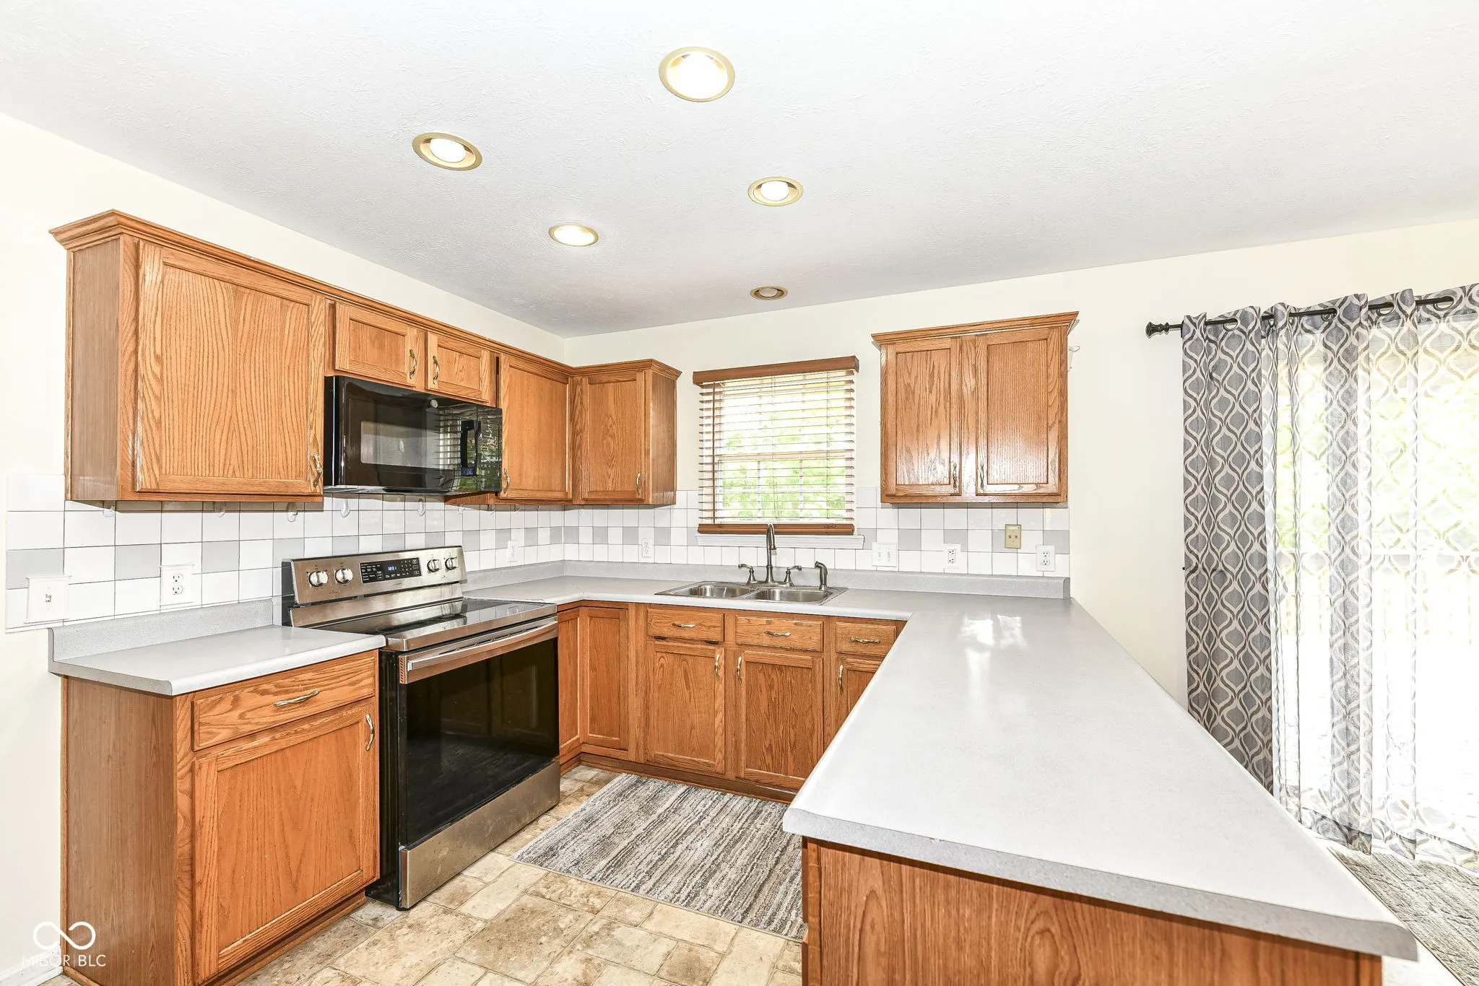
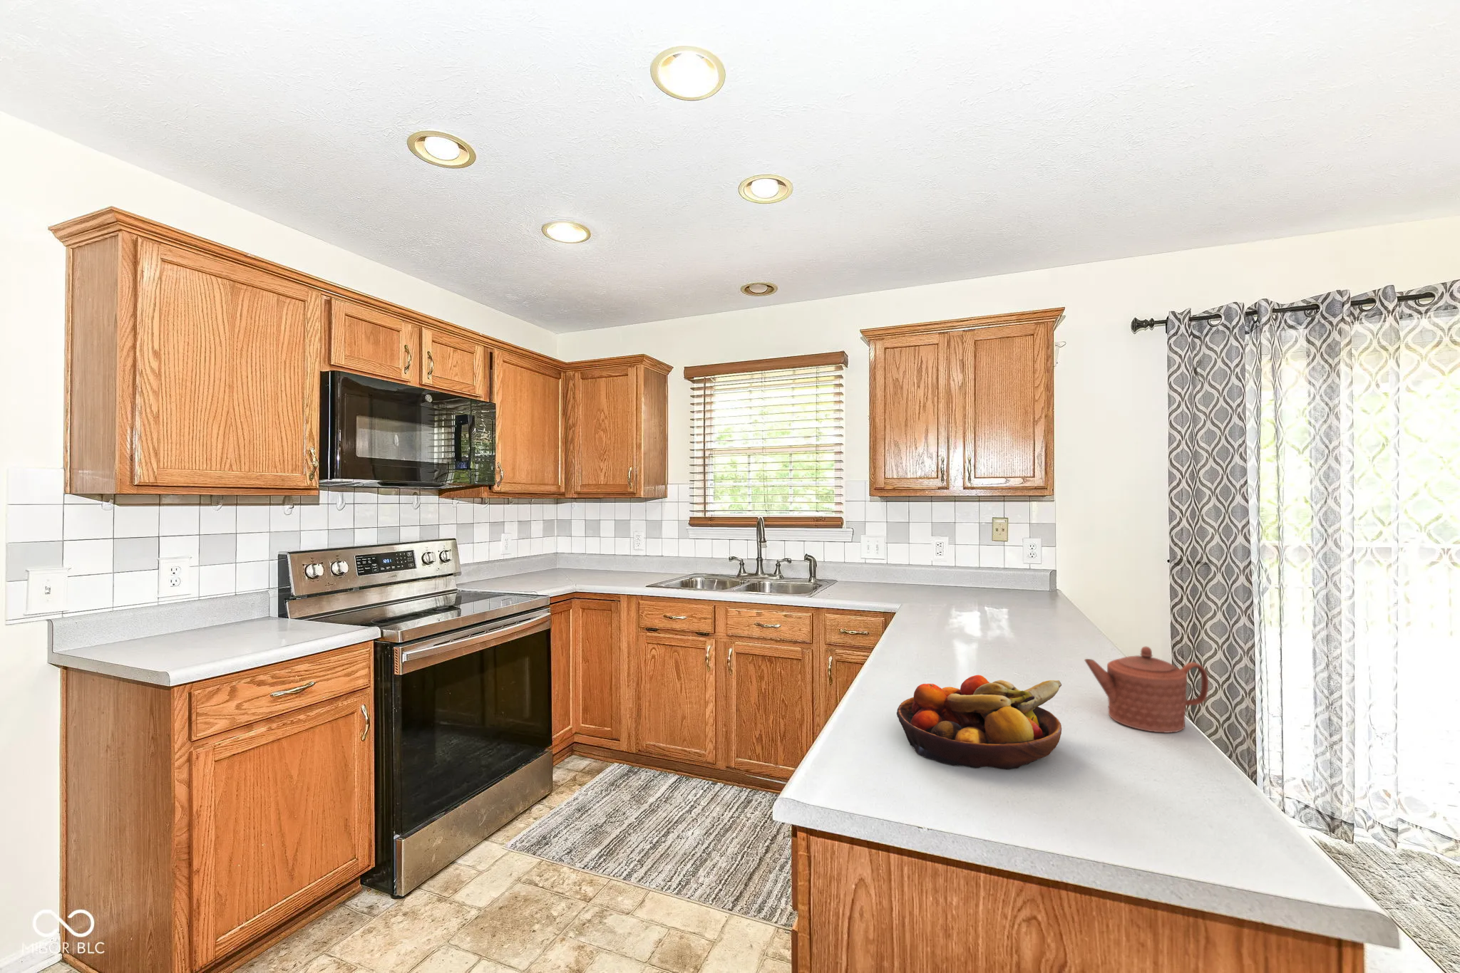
+ teapot [1083,646,1209,734]
+ fruit bowl [896,674,1062,770]
